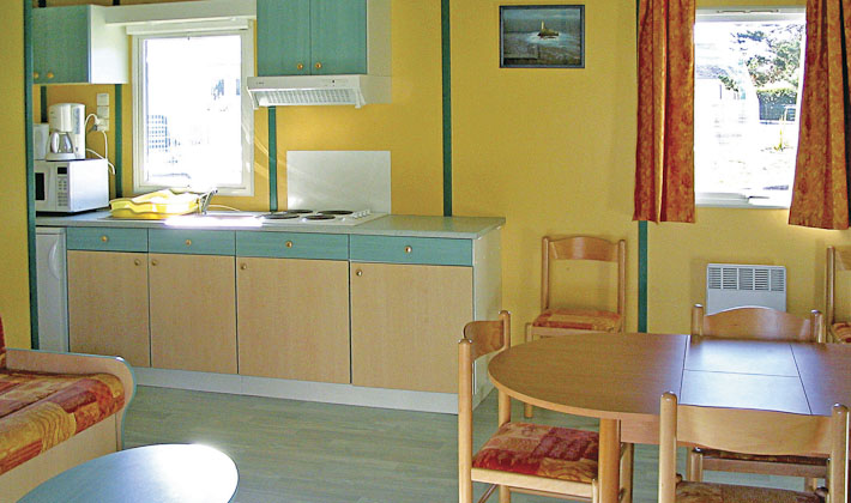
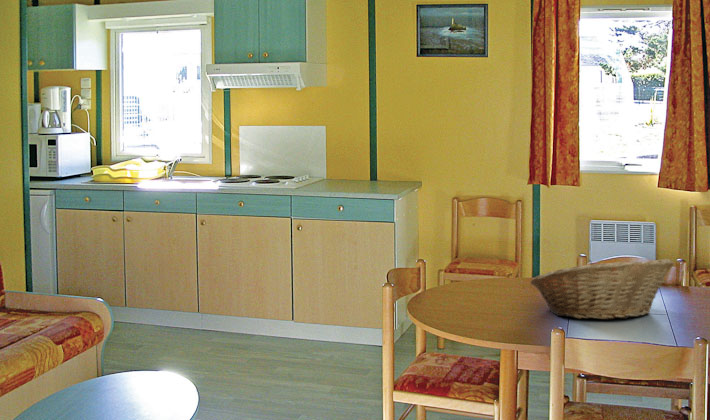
+ fruit basket [530,258,675,321]
